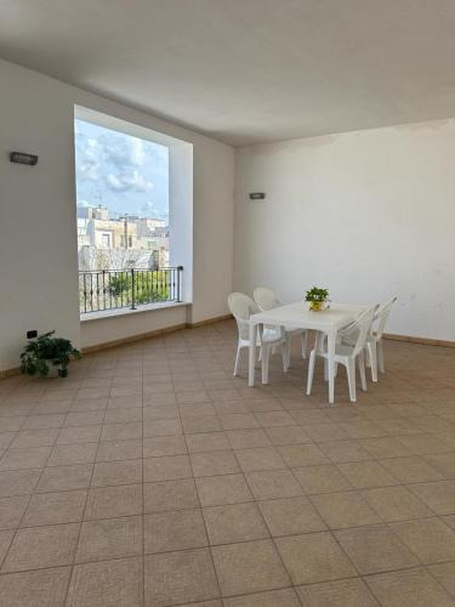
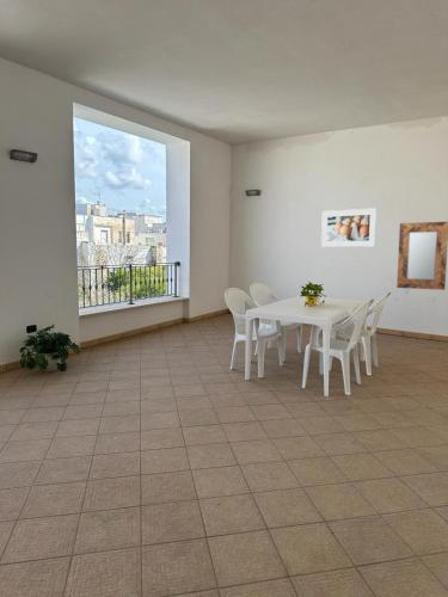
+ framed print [320,208,378,248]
+ home mirror [395,221,448,291]
